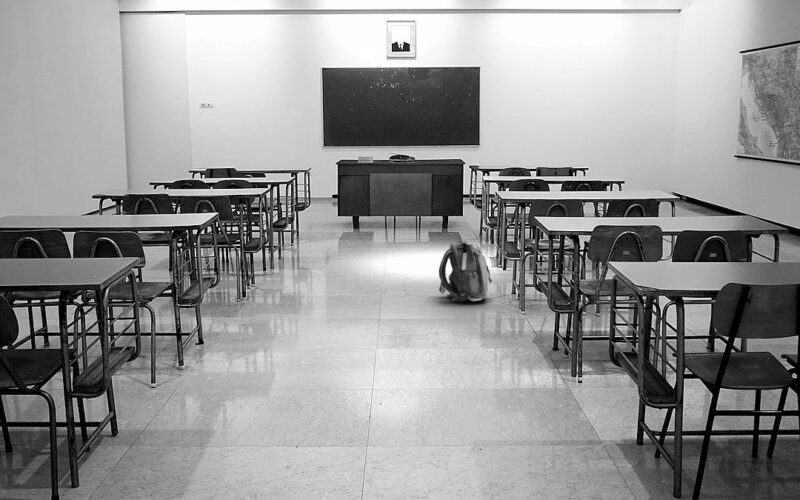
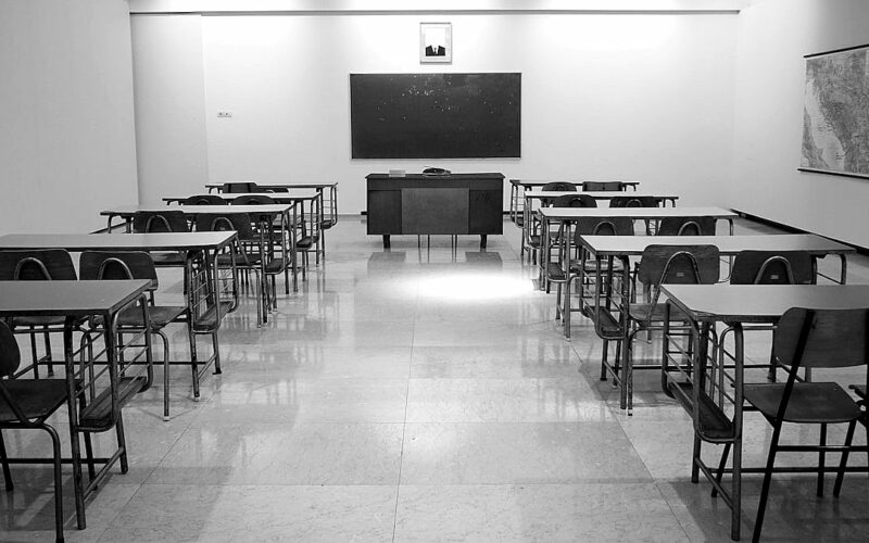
- backpack [438,236,494,302]
